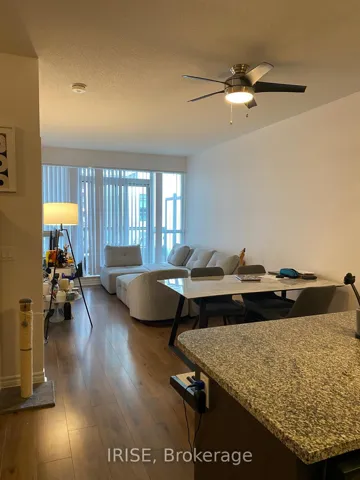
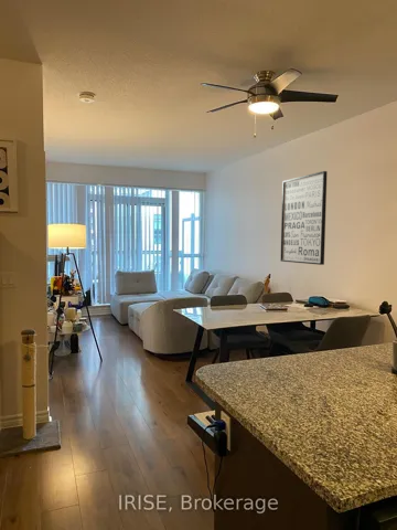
+ wall art [280,170,329,266]
